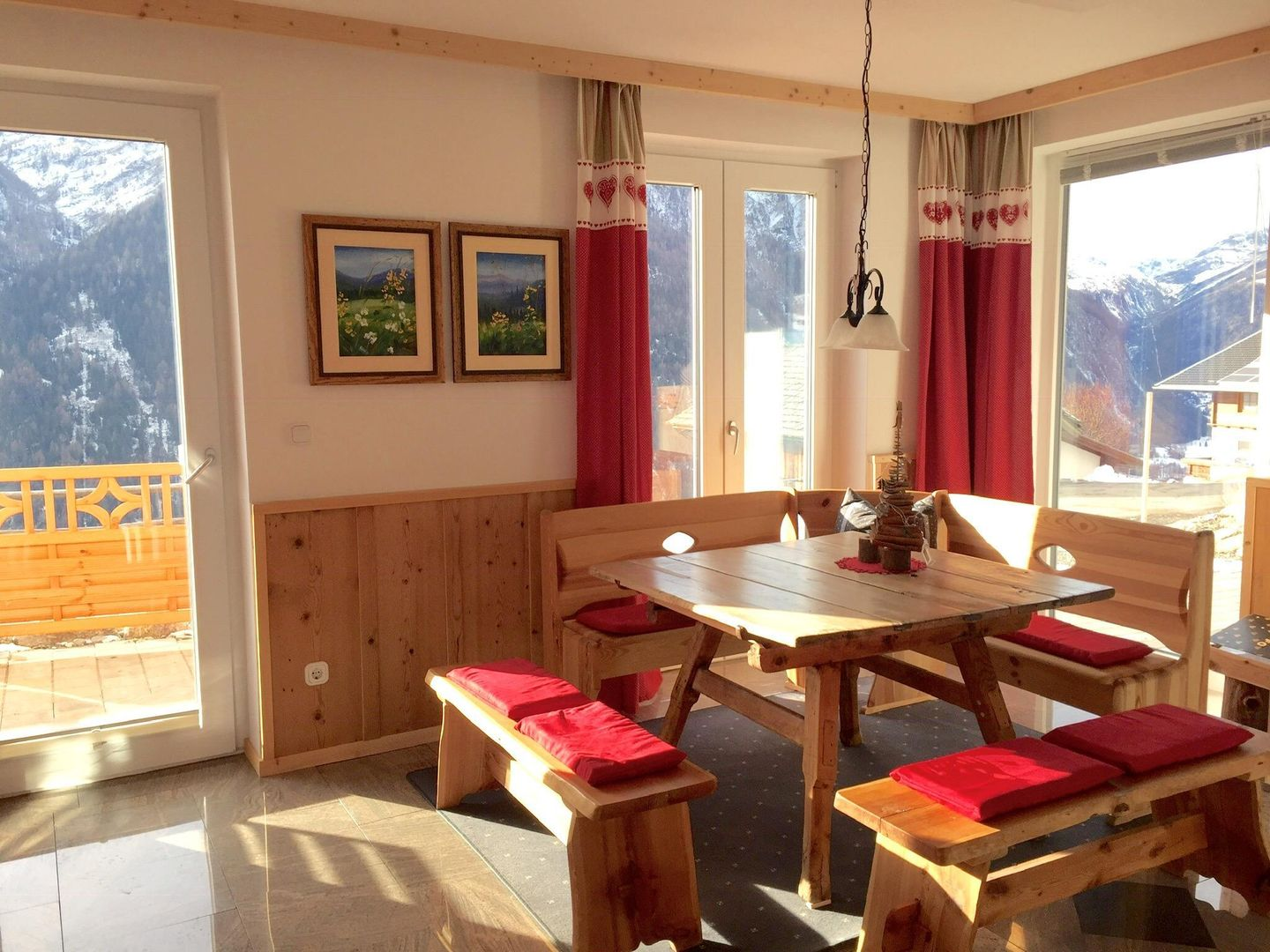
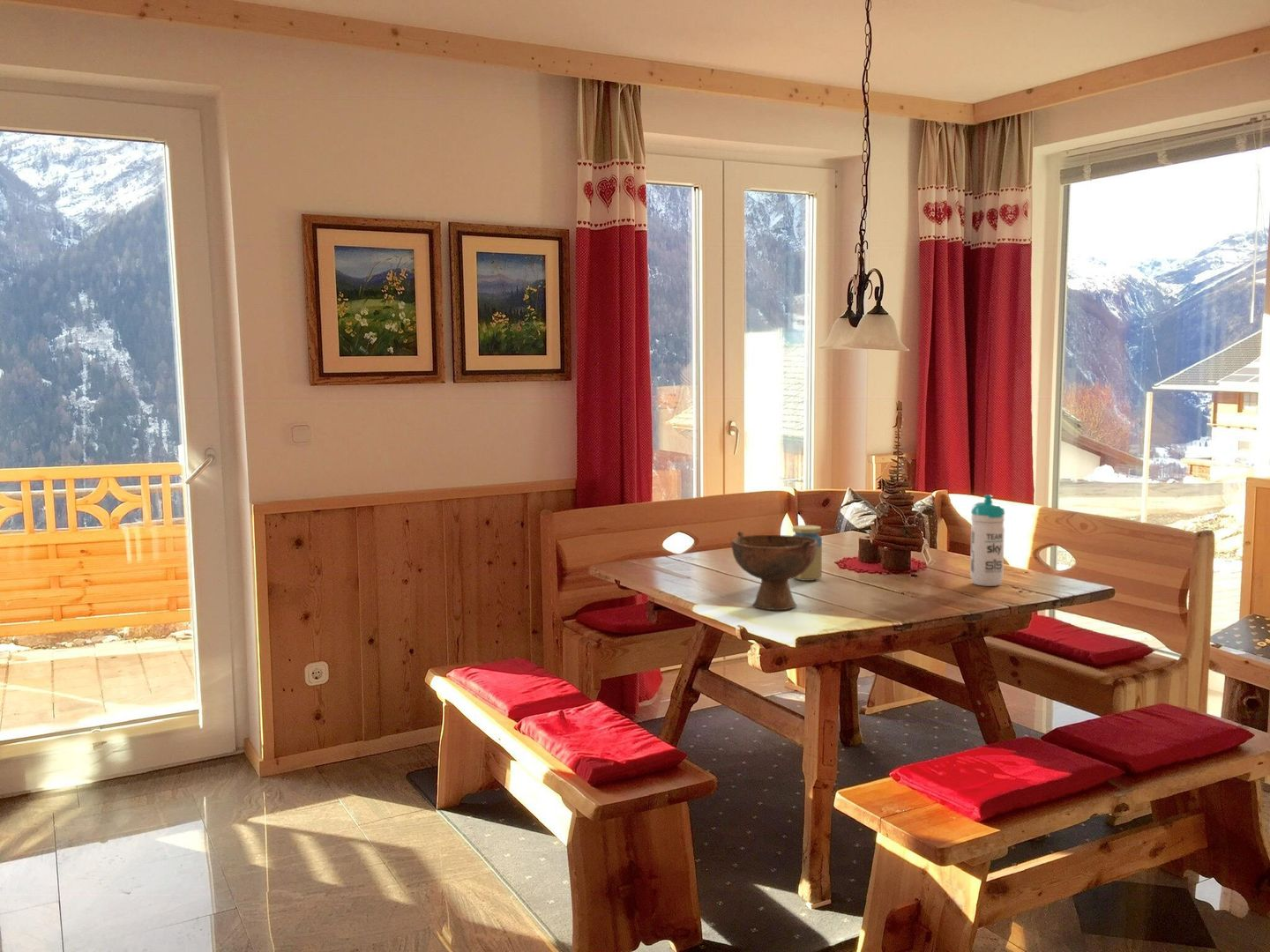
+ bowl [730,531,818,611]
+ jar [792,524,823,582]
+ water bottle [969,494,1005,587]
